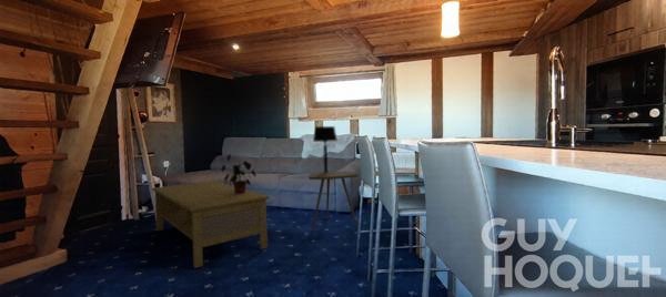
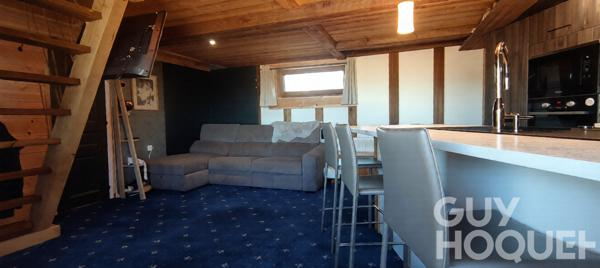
- coffee table [151,180,271,269]
- potted plant [221,153,258,194]
- side table [309,170,359,233]
- table lamp [312,125,339,174]
